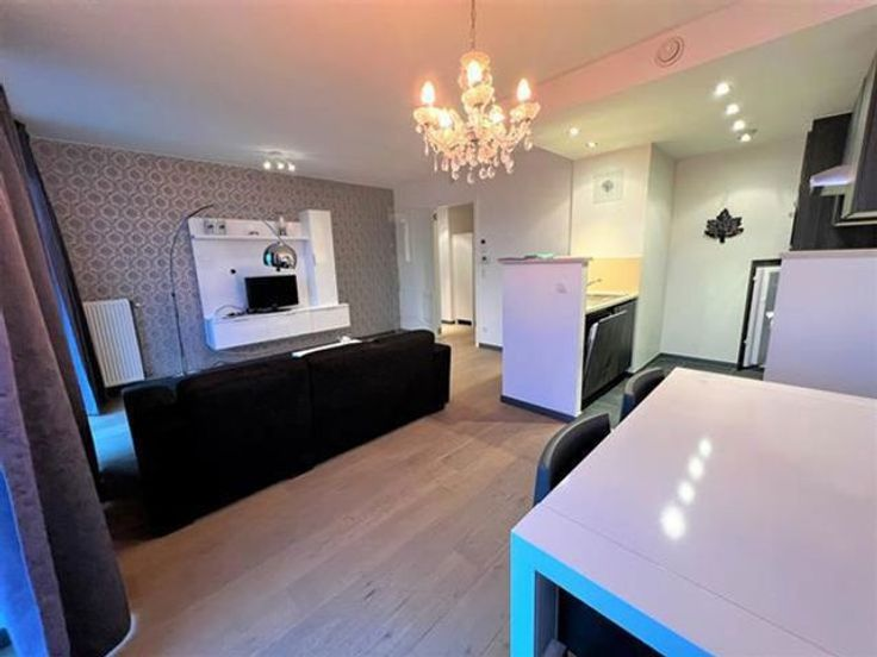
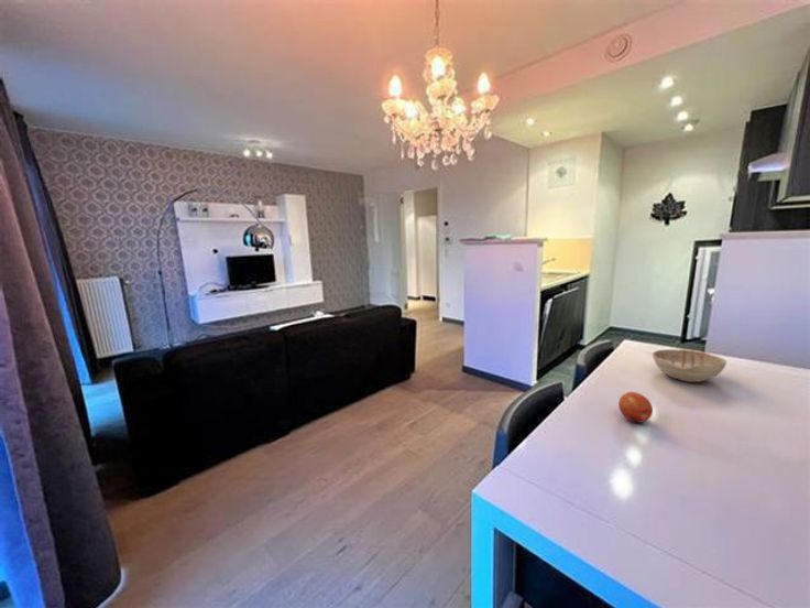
+ decorative bowl [652,348,727,383]
+ apple [617,391,654,424]
